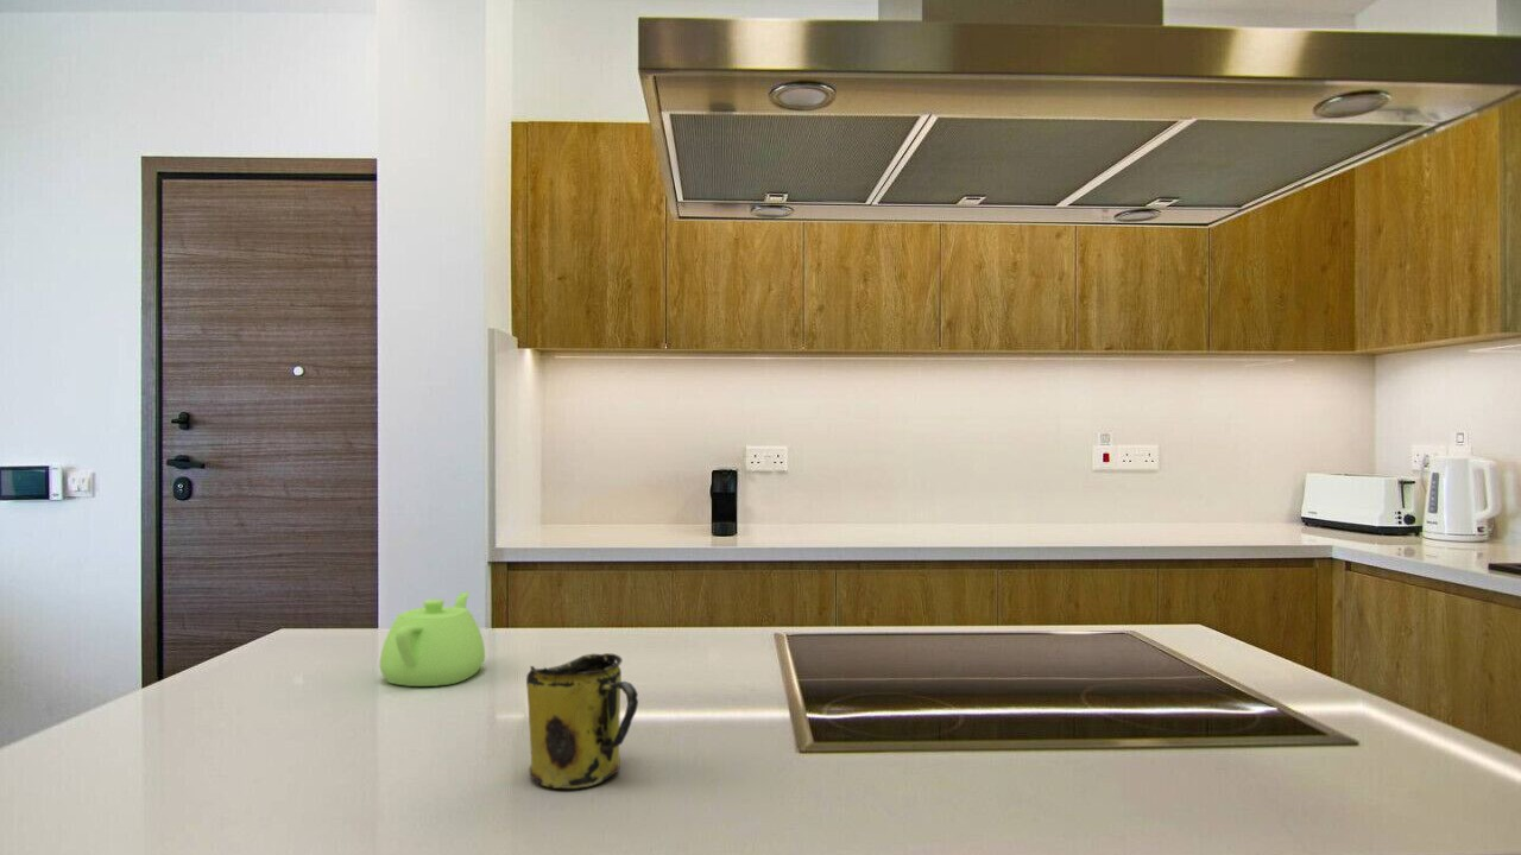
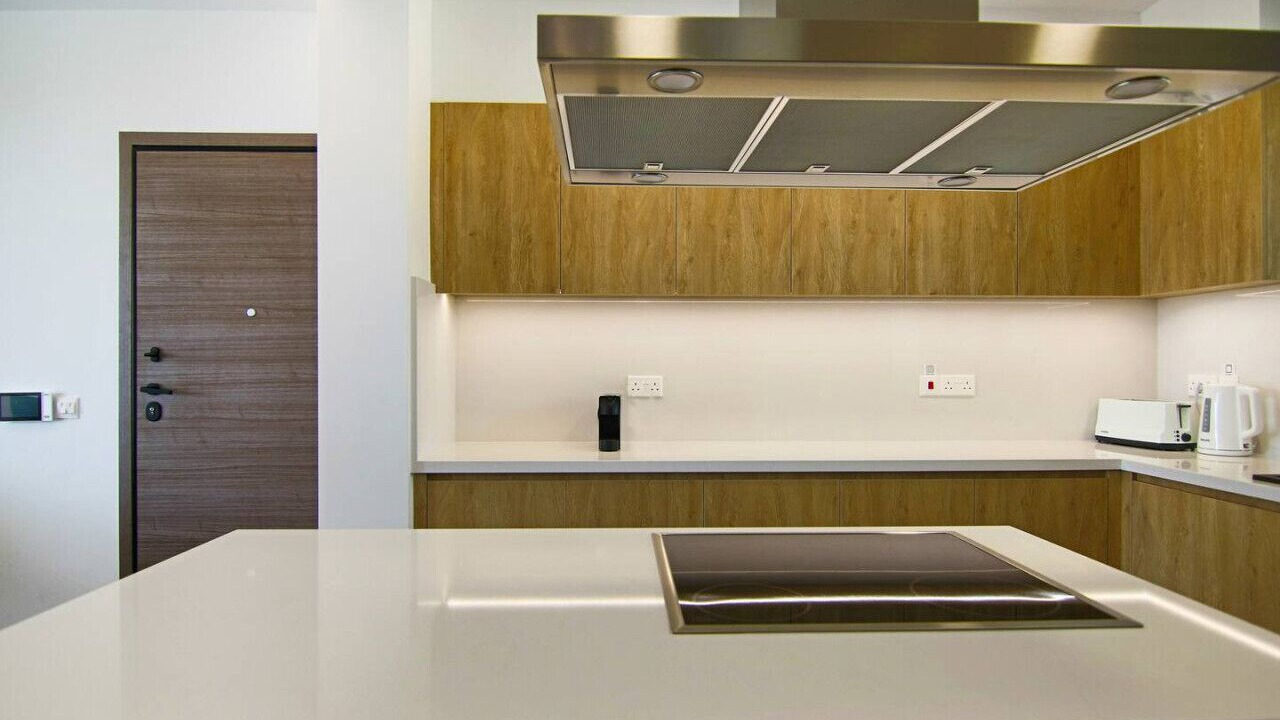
- mug [525,652,639,790]
- teapot [378,590,486,688]
